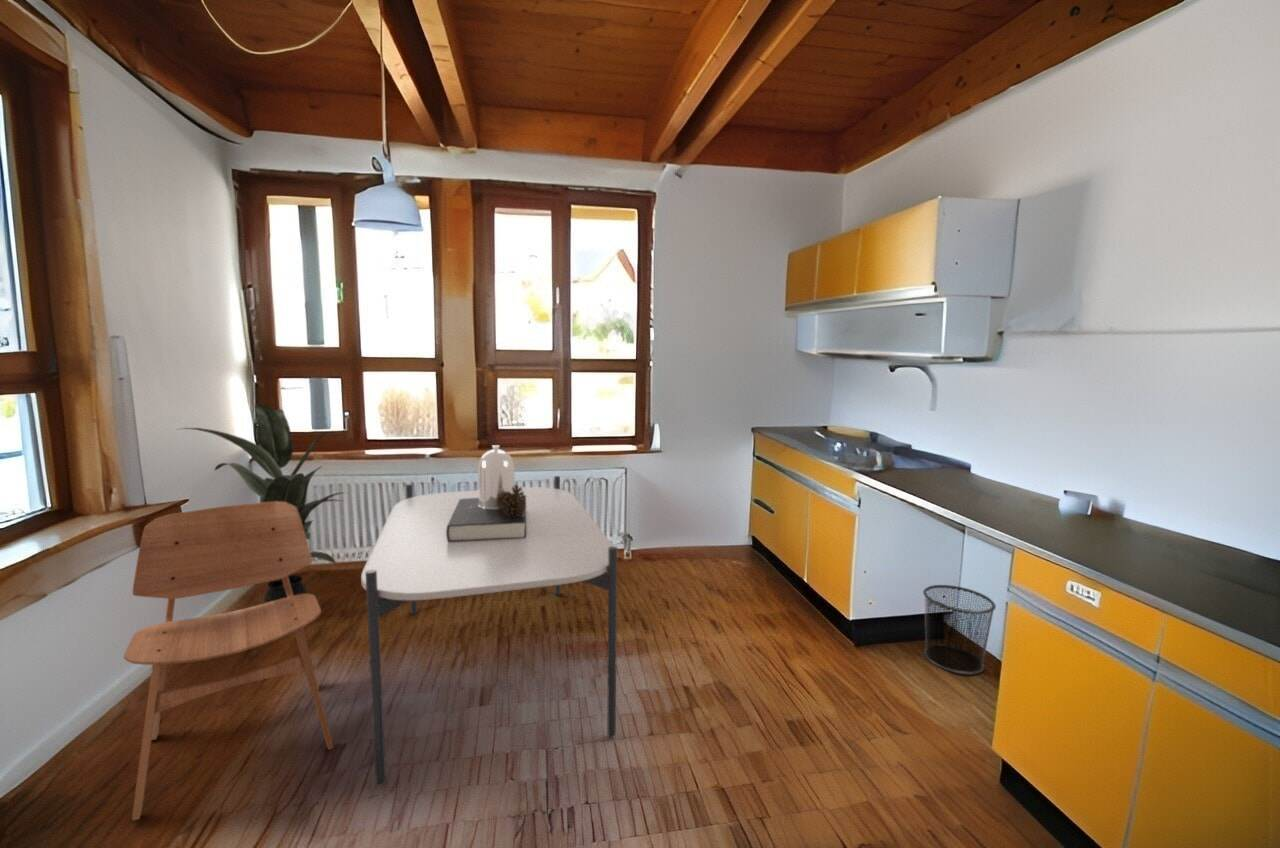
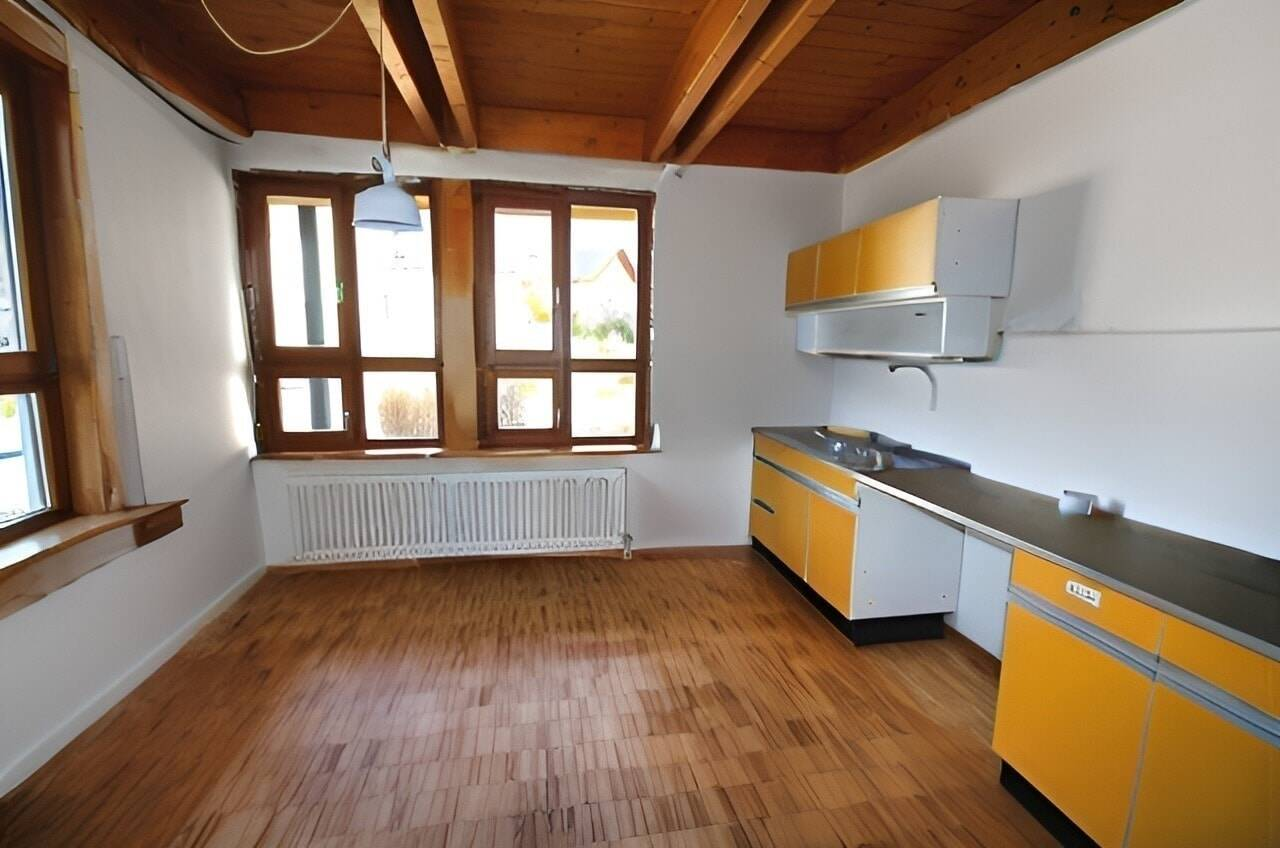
- trash can [922,584,997,676]
- dining table [360,444,618,787]
- indoor plant [175,403,347,604]
- dining chair [123,502,334,822]
